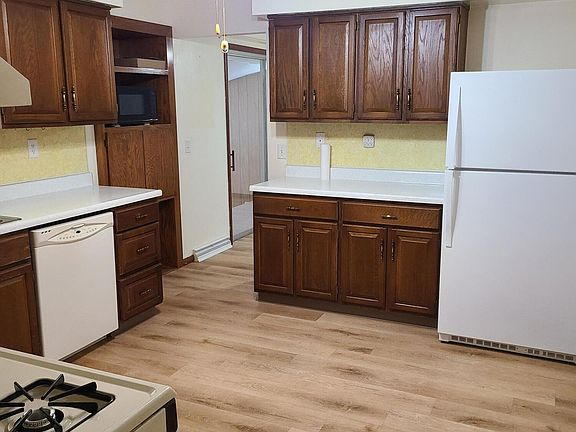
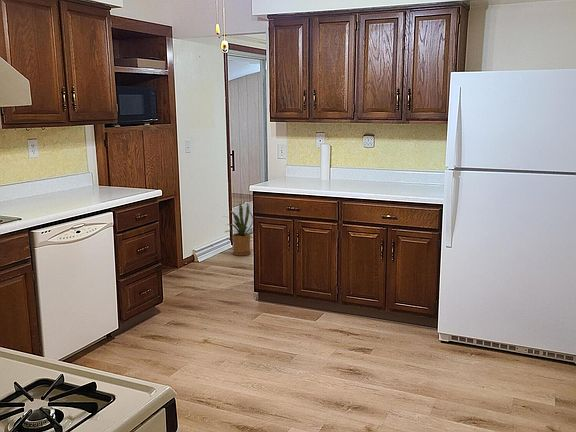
+ house plant [223,202,254,257]
